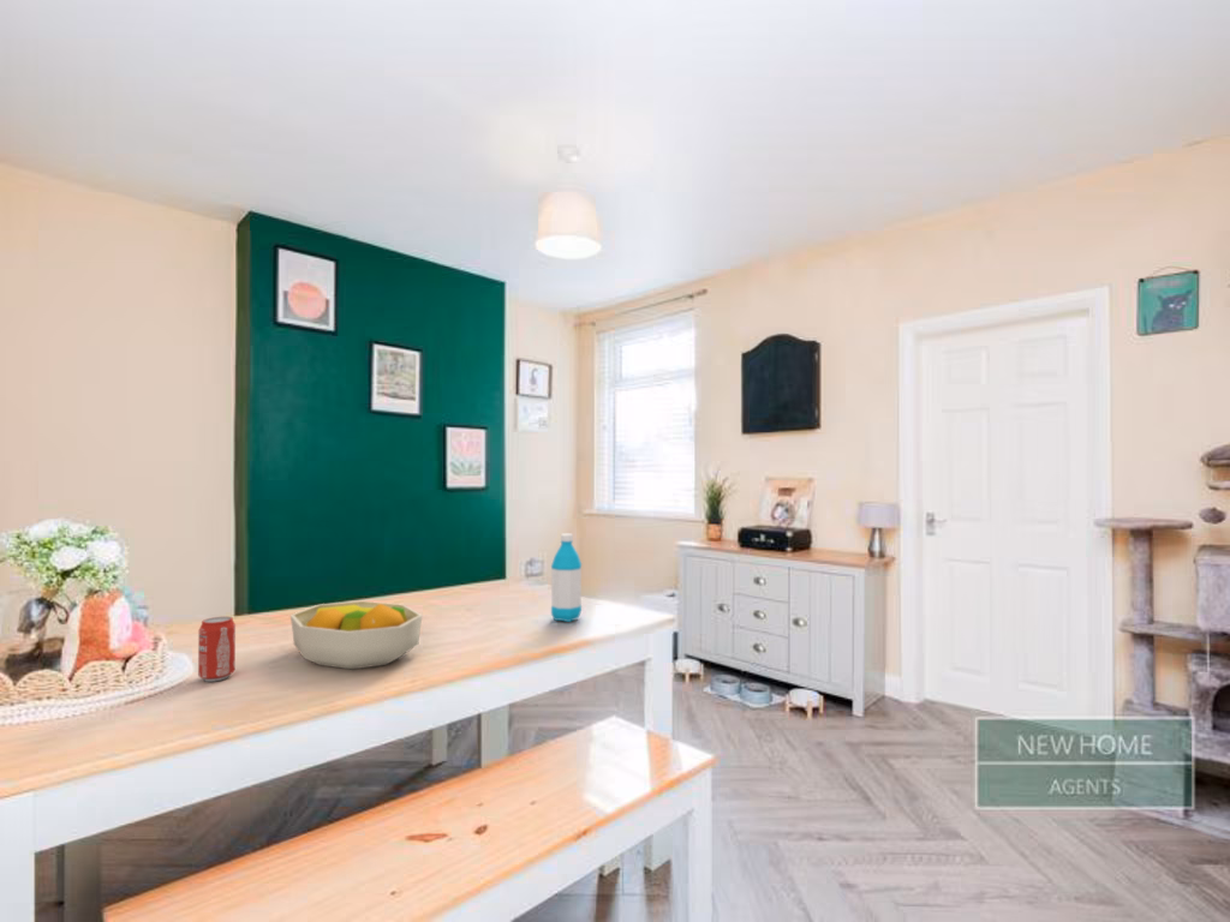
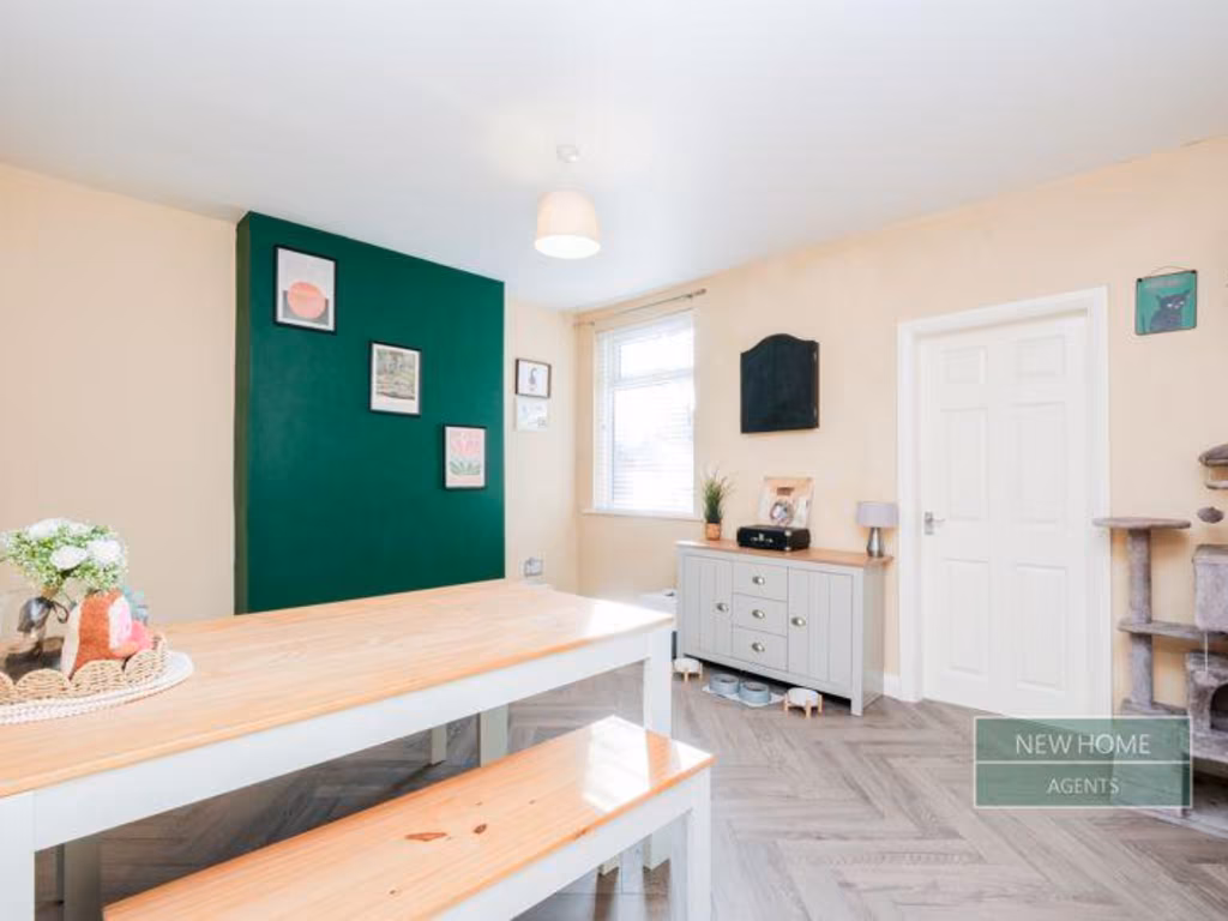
- fruit bowl [289,600,424,670]
- beverage can [197,616,237,683]
- water bottle [550,533,583,623]
